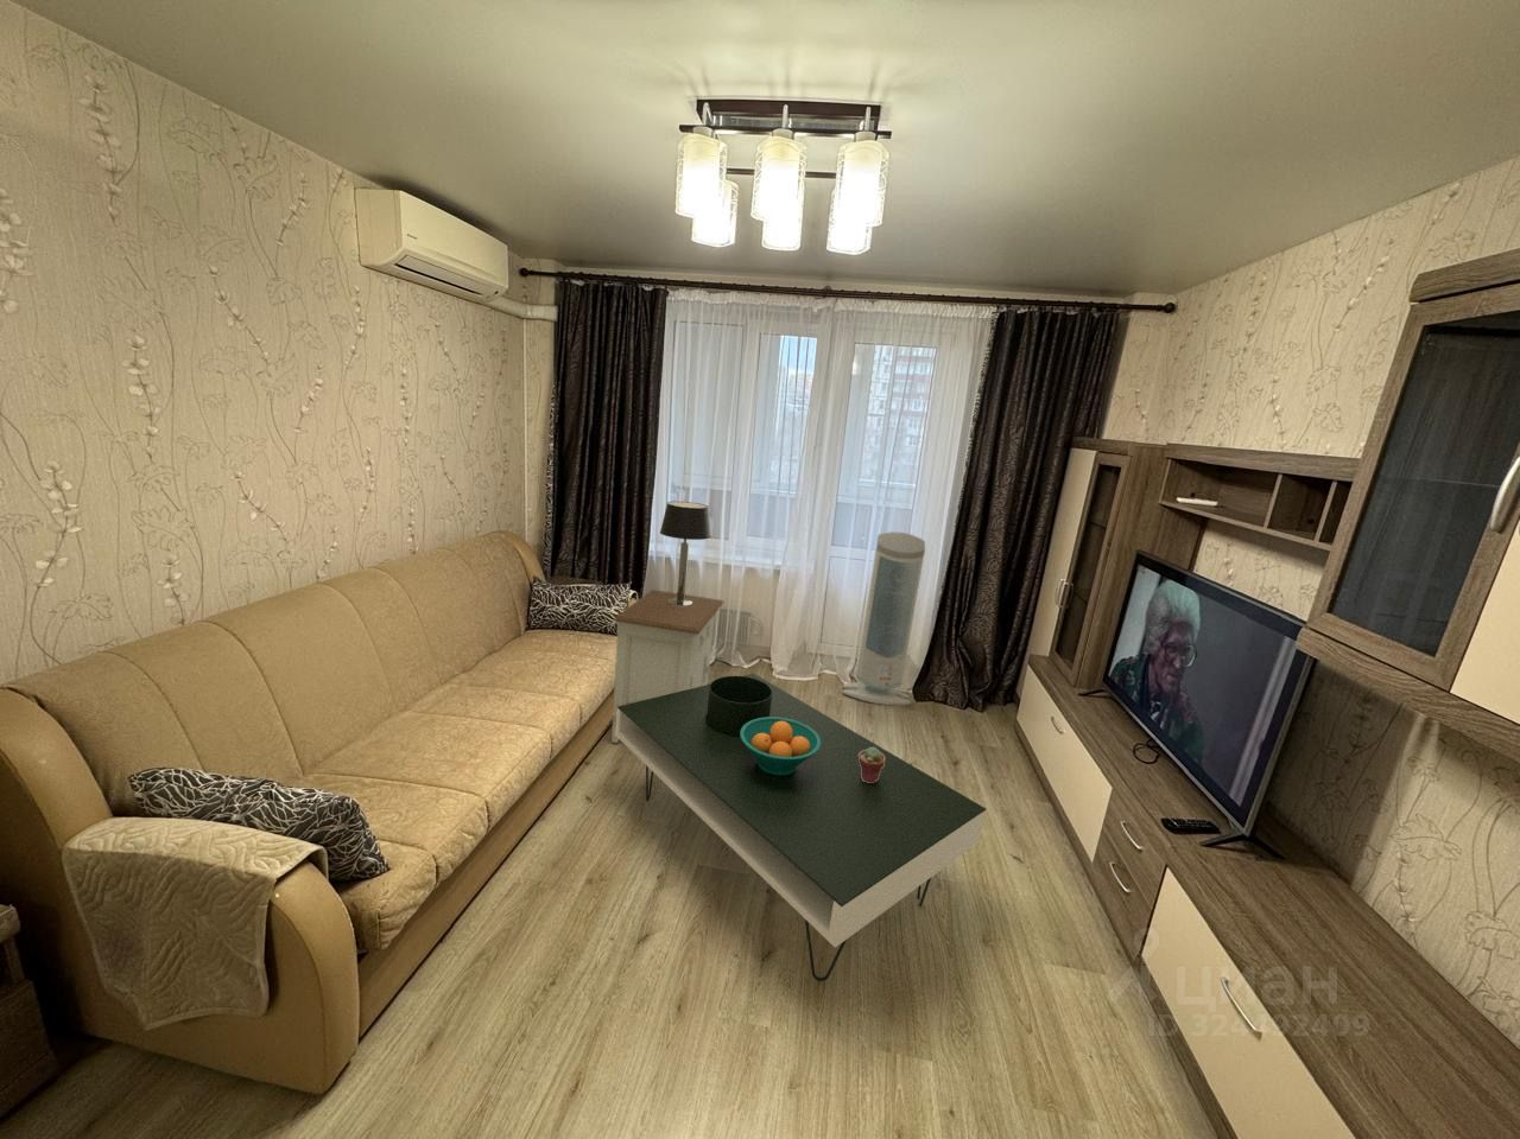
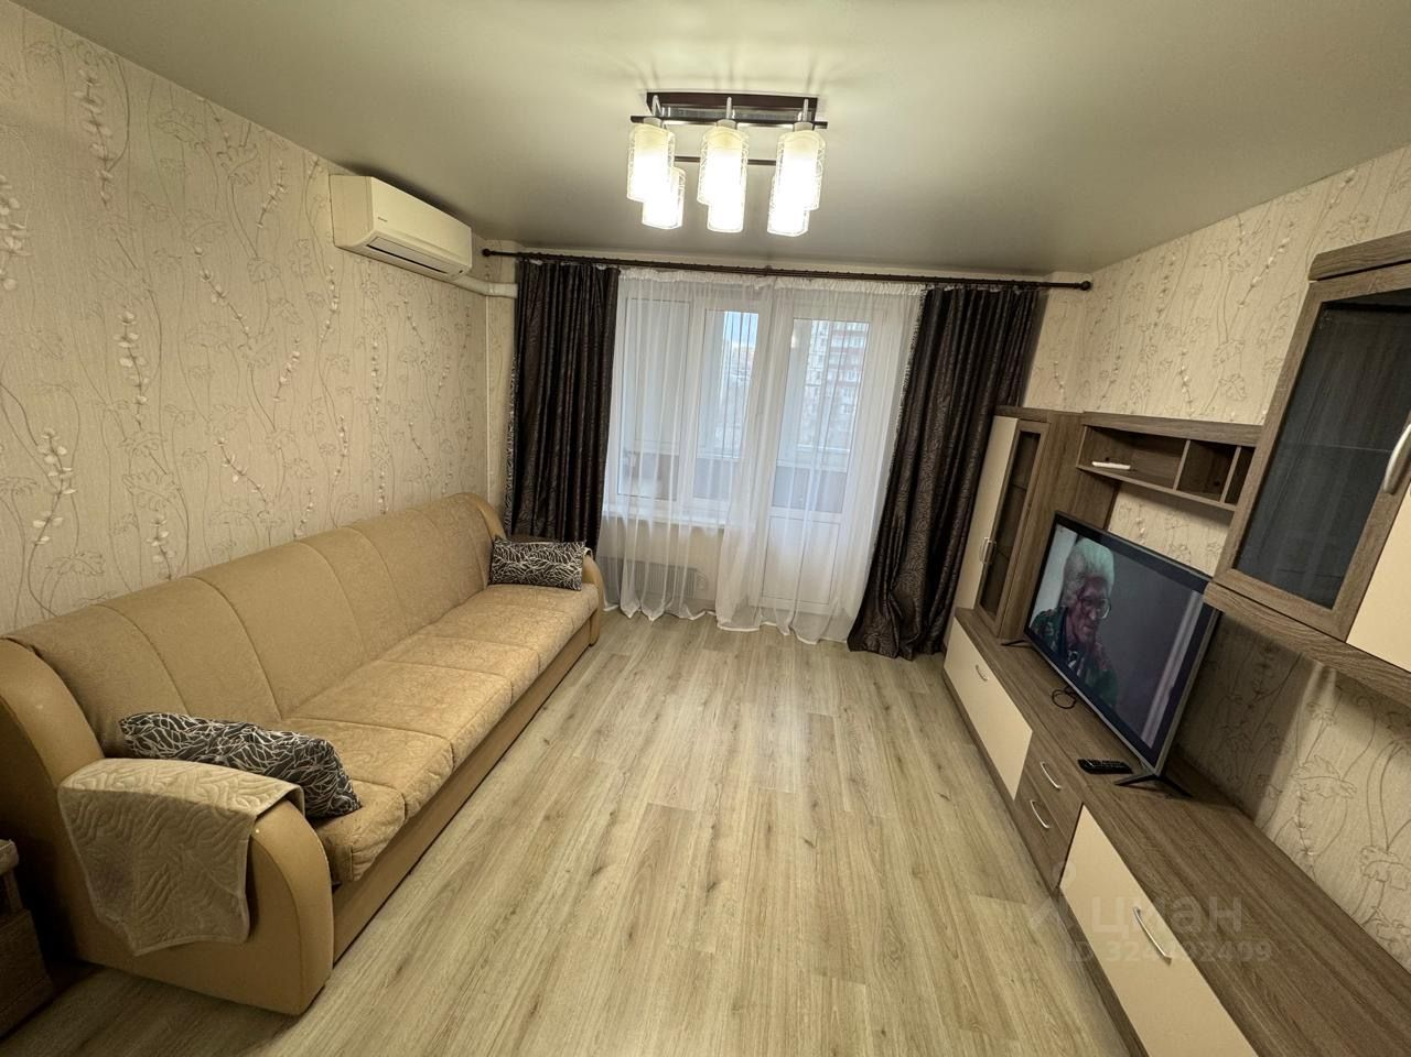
- air purifier [841,530,926,706]
- nightstand [610,589,725,744]
- coffee table [615,672,987,982]
- table lamp [659,500,712,607]
- potted succulent [858,748,884,782]
- fruit bowl [740,717,821,776]
